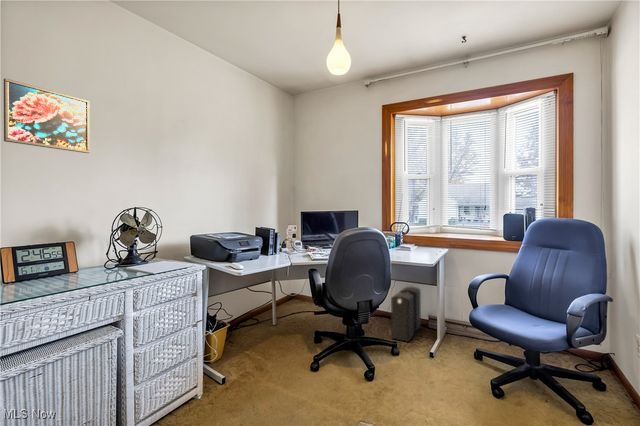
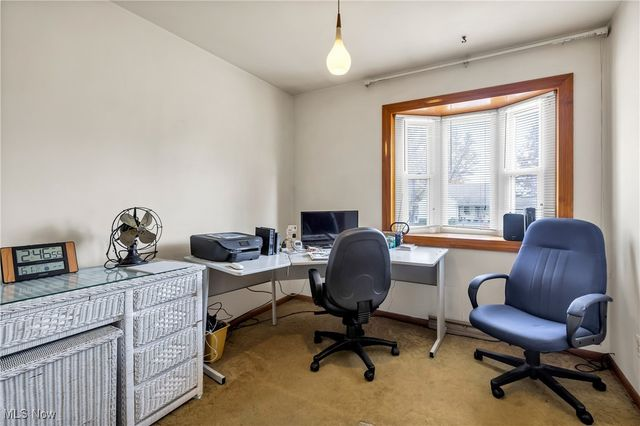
- speaker [390,286,422,343]
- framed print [3,77,91,154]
